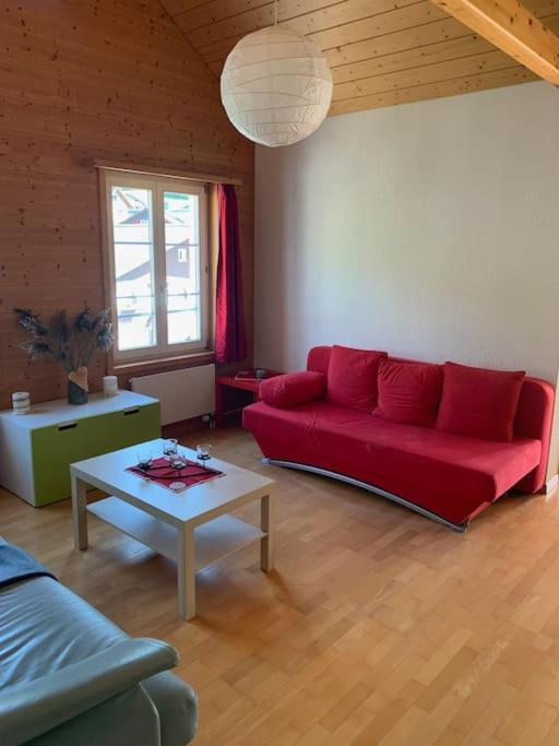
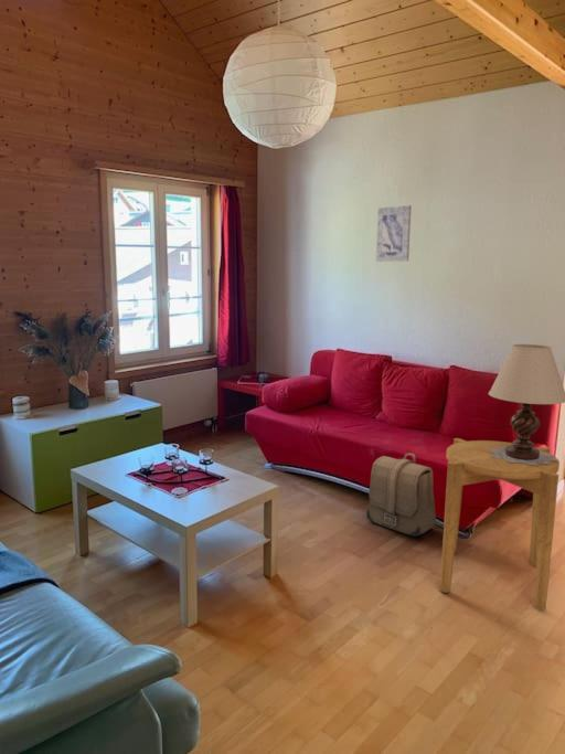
+ side table [439,437,561,612]
+ wall art [375,204,413,263]
+ table lamp [488,343,565,465]
+ backpack [365,453,437,538]
